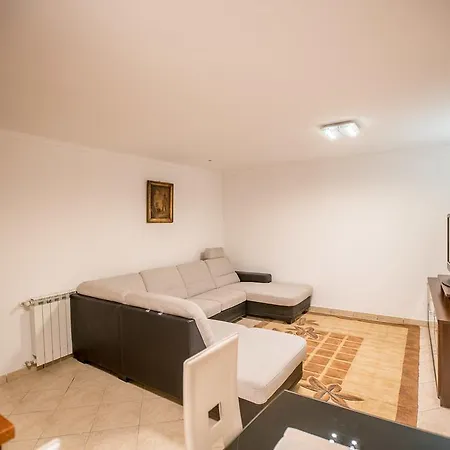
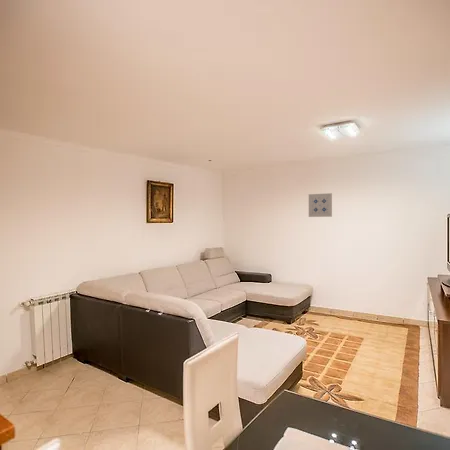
+ wall art [308,192,333,218]
